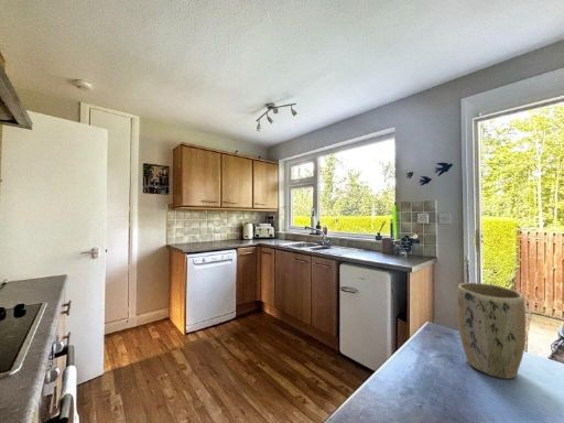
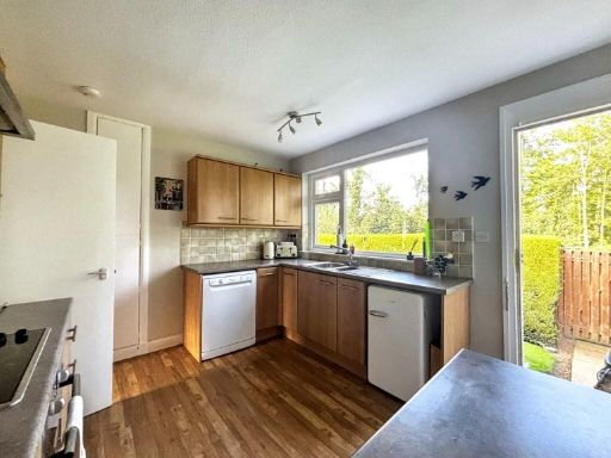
- plant pot [456,282,527,380]
